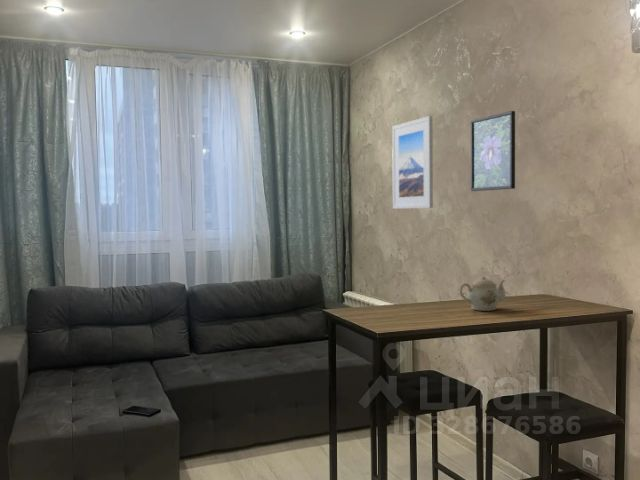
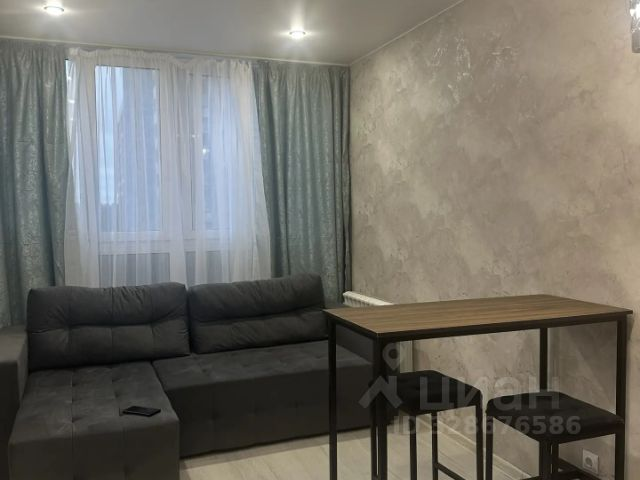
- teapot [458,276,506,312]
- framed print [470,110,516,192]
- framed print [391,115,434,210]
